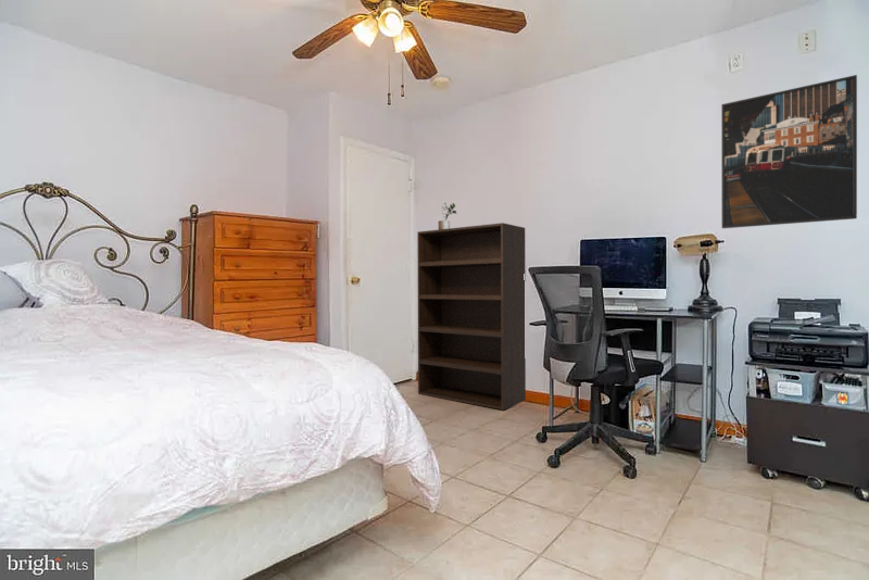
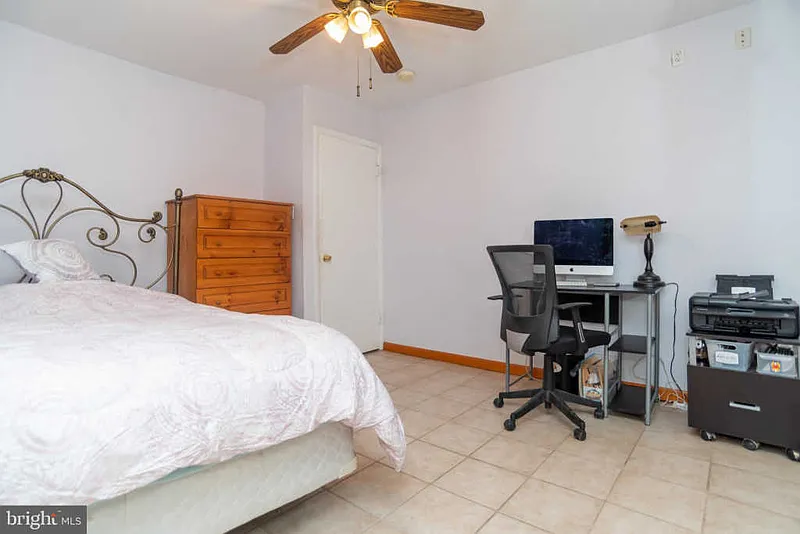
- potted plant [437,202,457,230]
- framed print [720,74,858,229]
- bookshelf [416,222,527,411]
